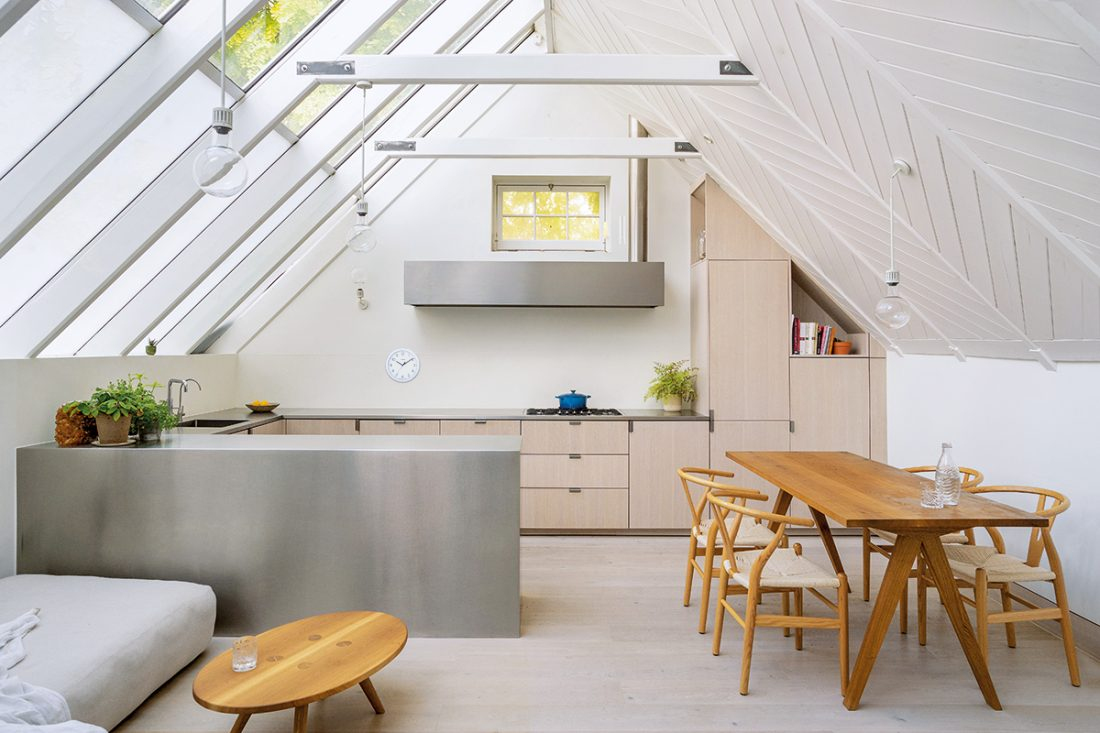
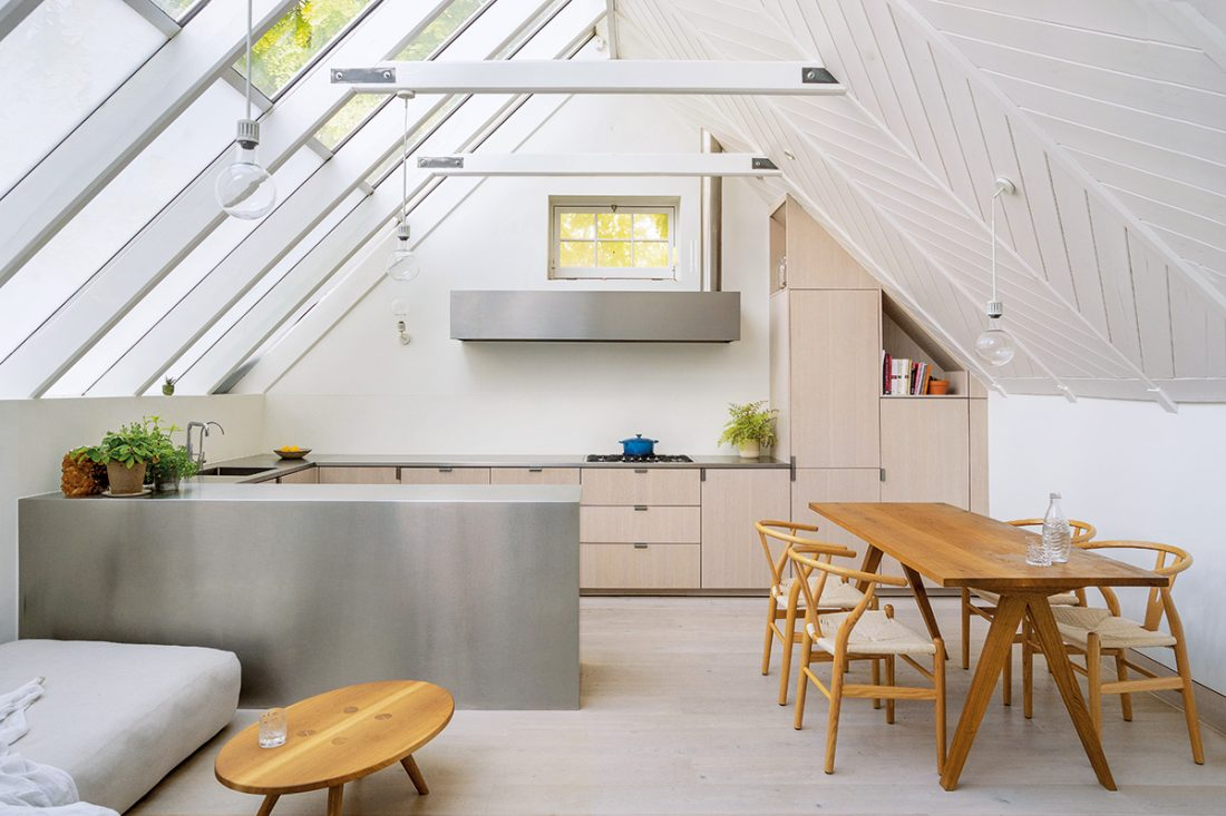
- wall clock [384,347,421,384]
